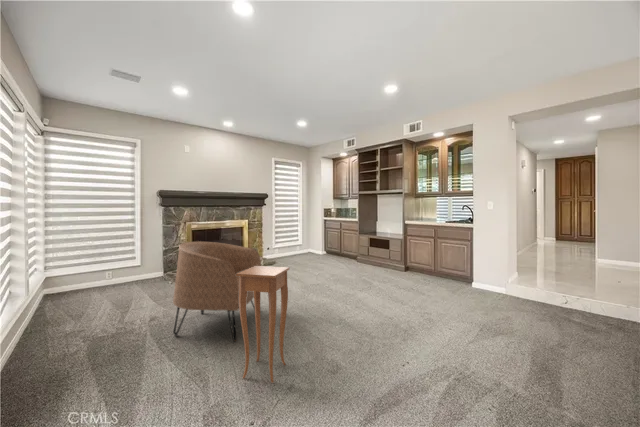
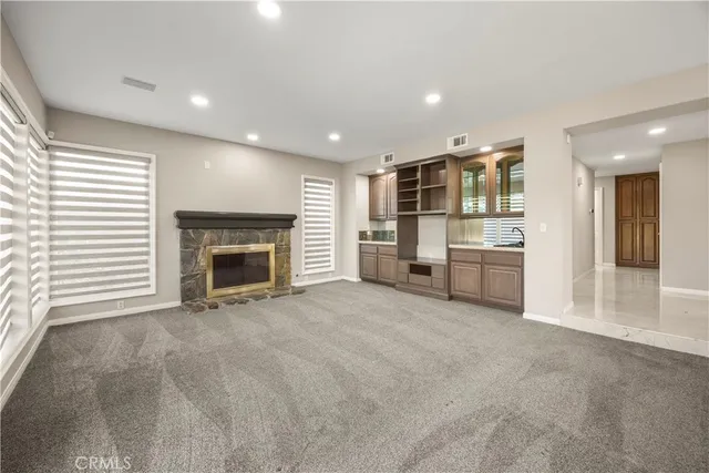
- armchair [172,240,262,343]
- side table [236,265,290,384]
